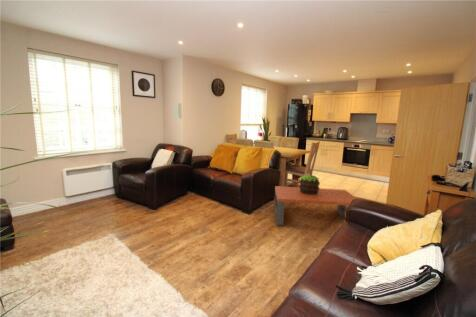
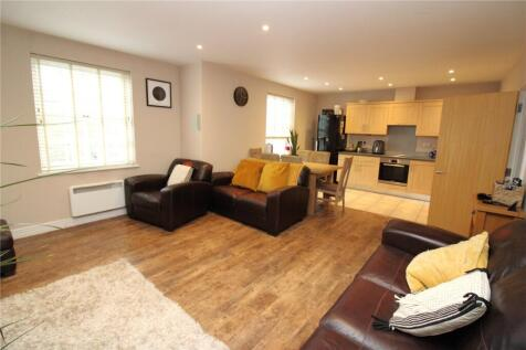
- potted plant [298,174,321,195]
- coffee table [273,185,357,226]
